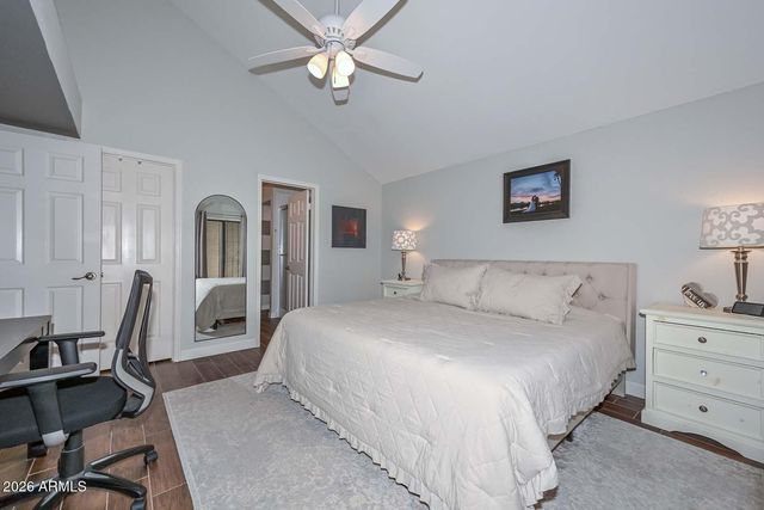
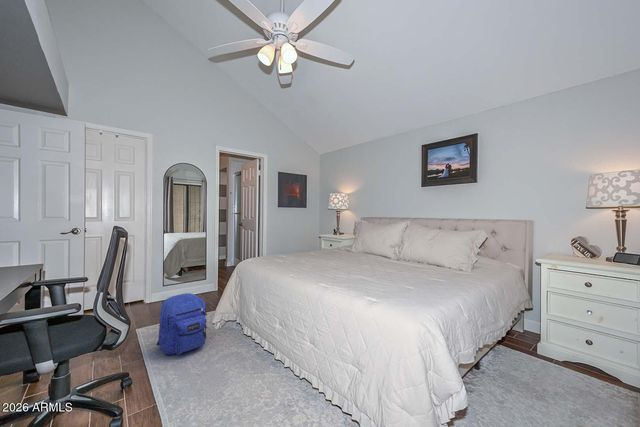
+ backpack [155,292,208,356]
